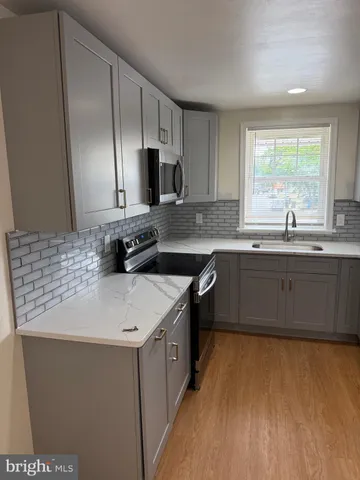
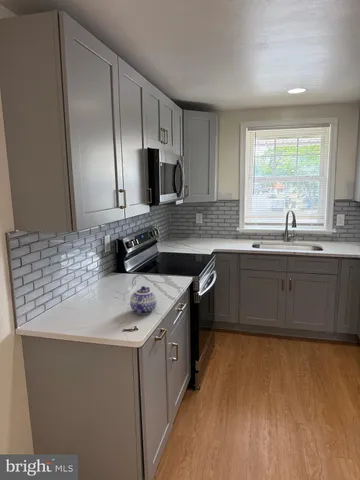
+ teapot [129,285,158,315]
